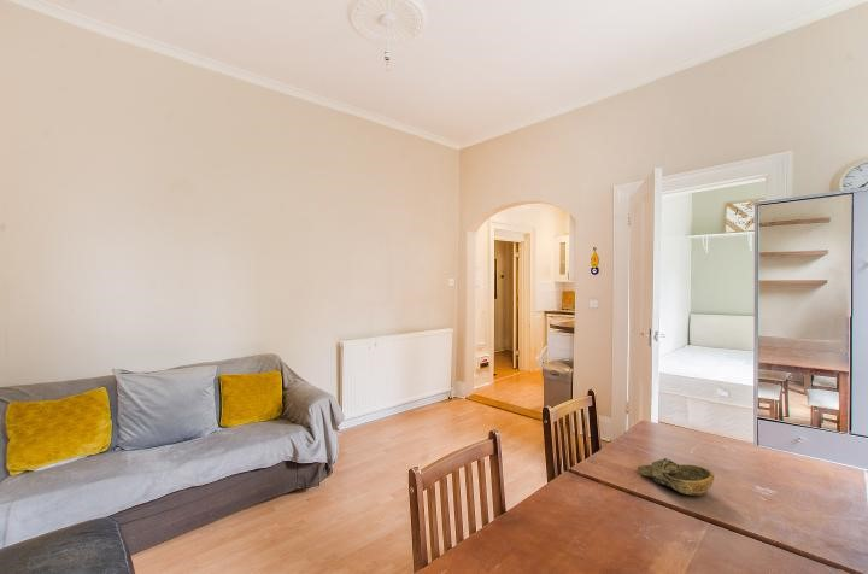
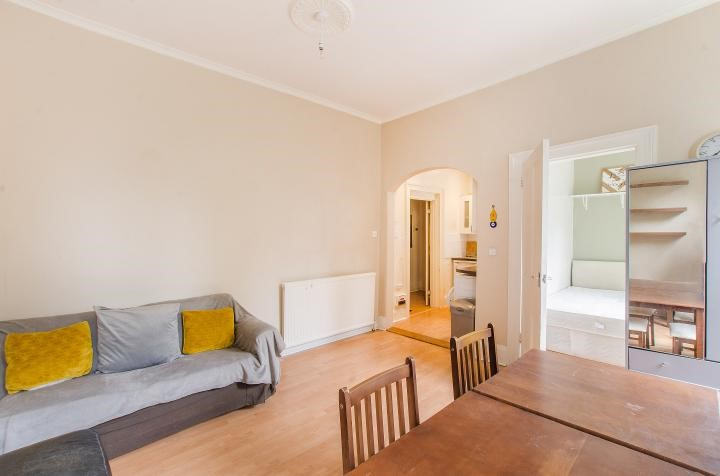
- decorative bowl [637,457,716,497]
